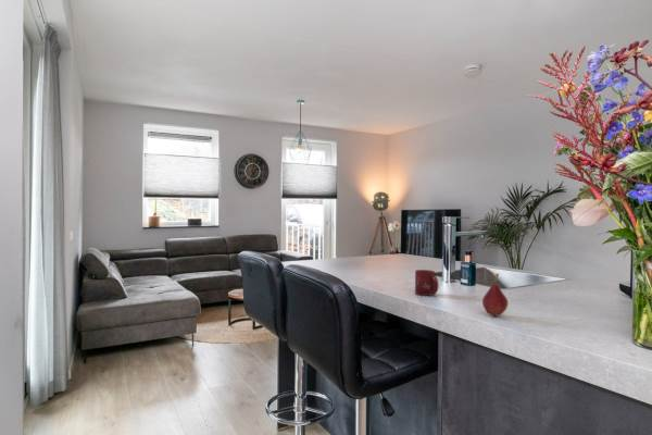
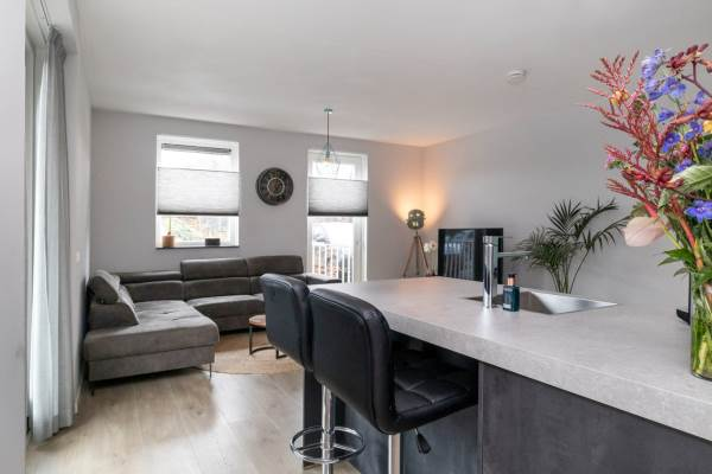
- fruit [481,272,509,316]
- cup [414,269,440,297]
